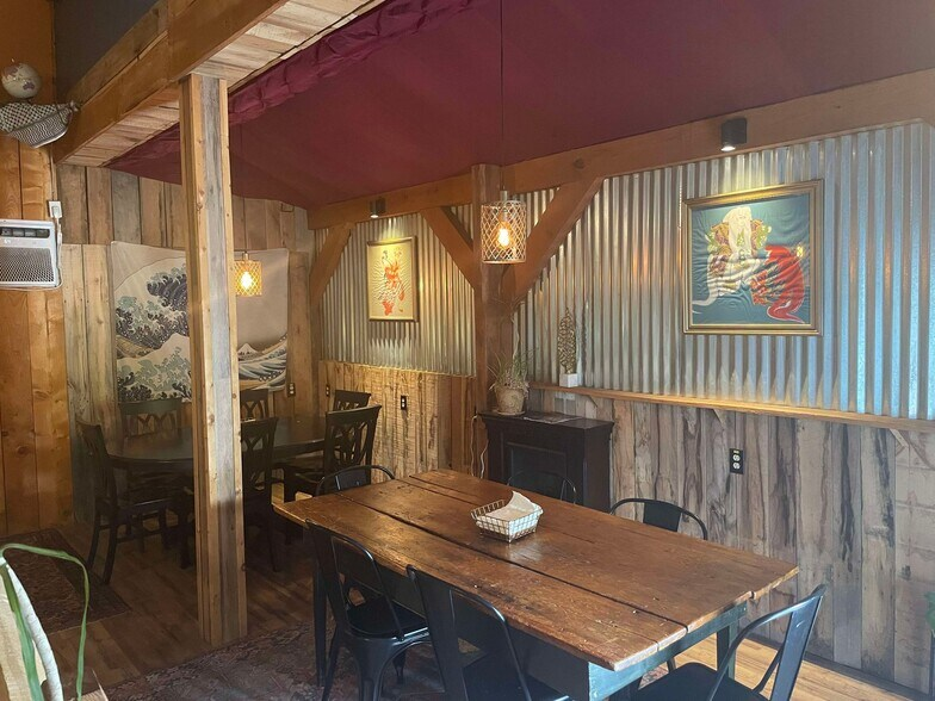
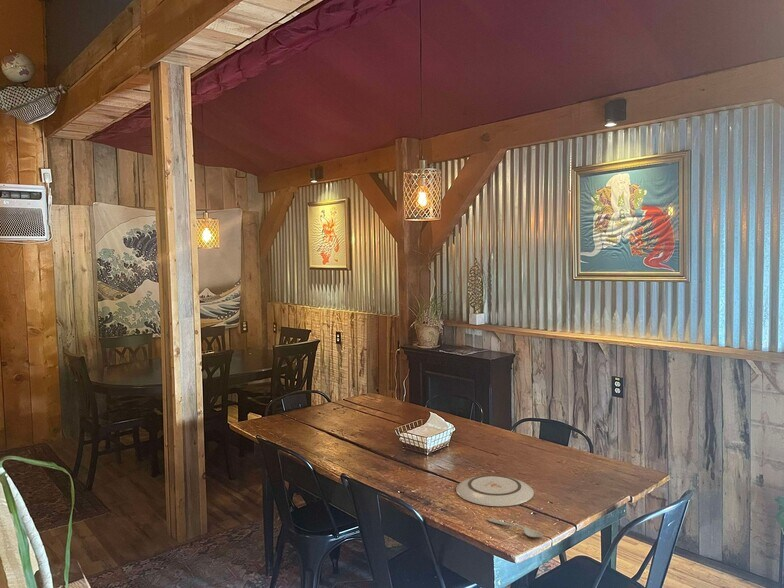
+ spoon [487,517,544,538]
+ plate [455,474,535,507]
